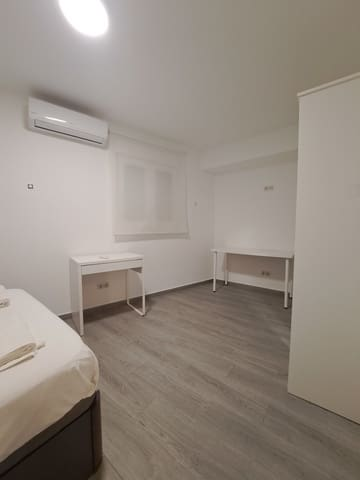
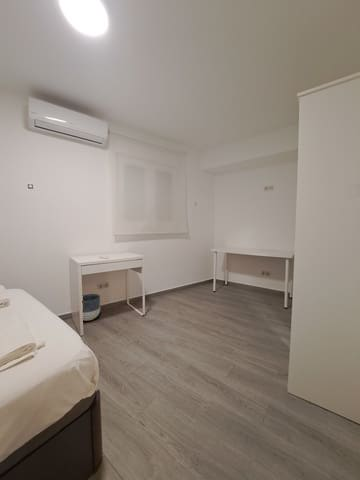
+ planter [82,293,101,322]
